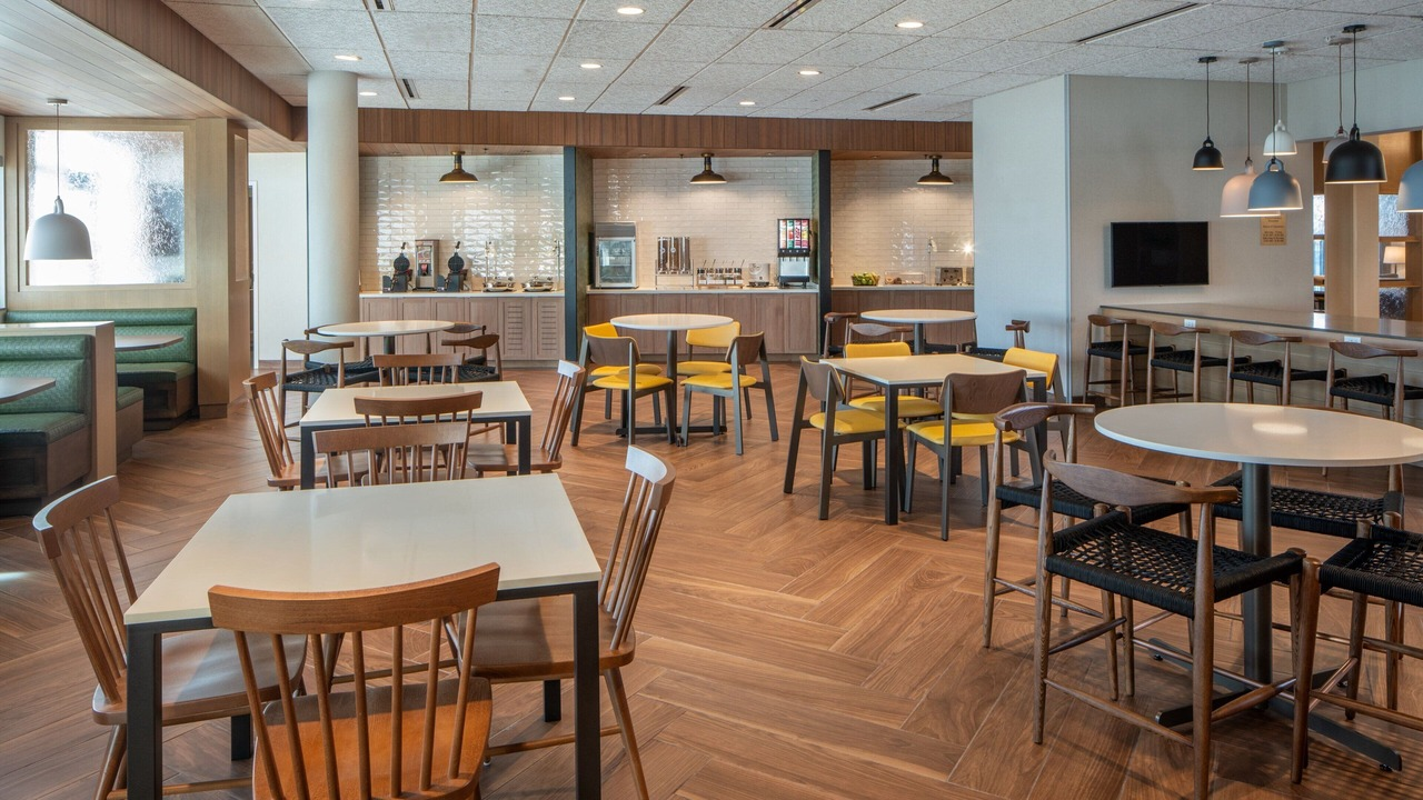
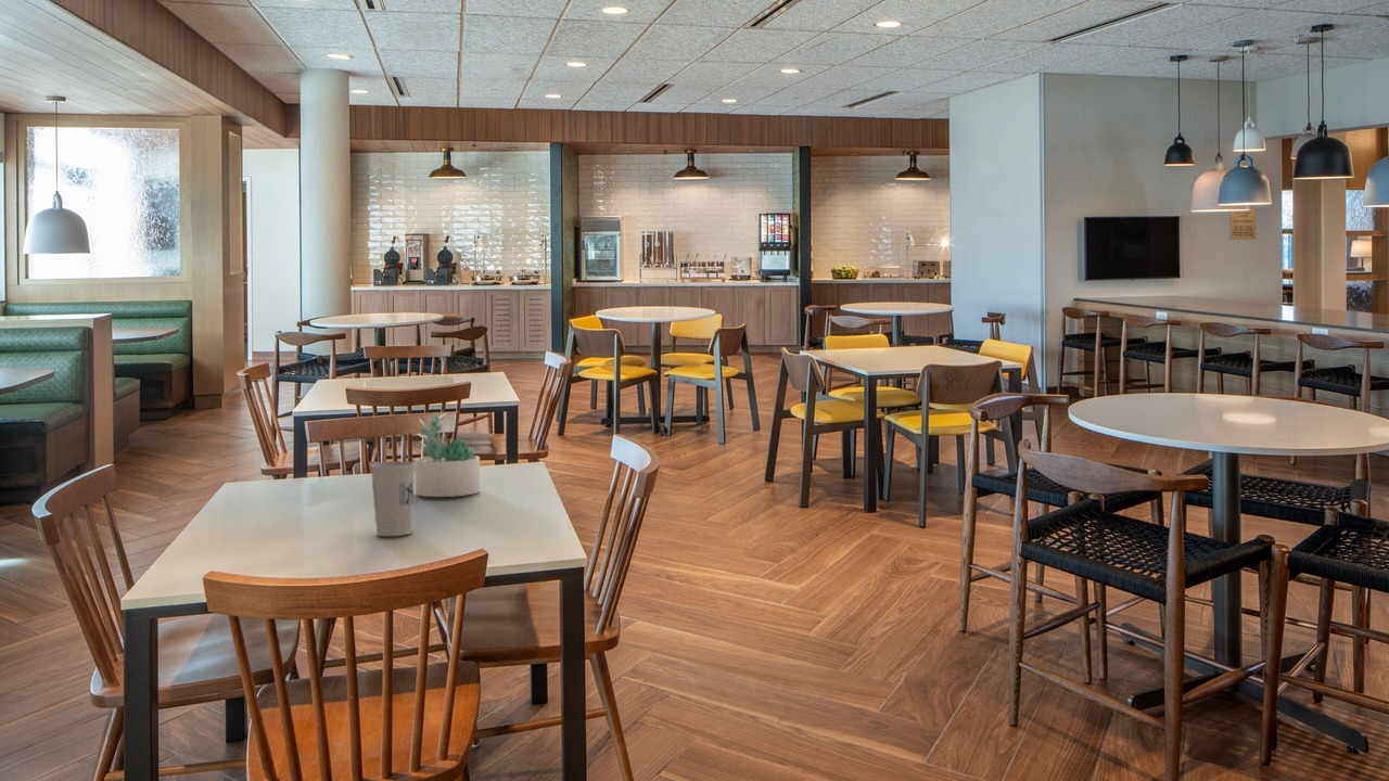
+ succulent plant [413,412,482,498]
+ cup [370,461,416,537]
